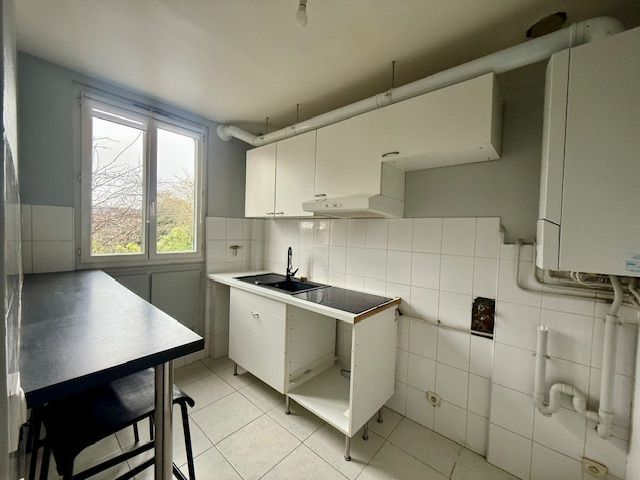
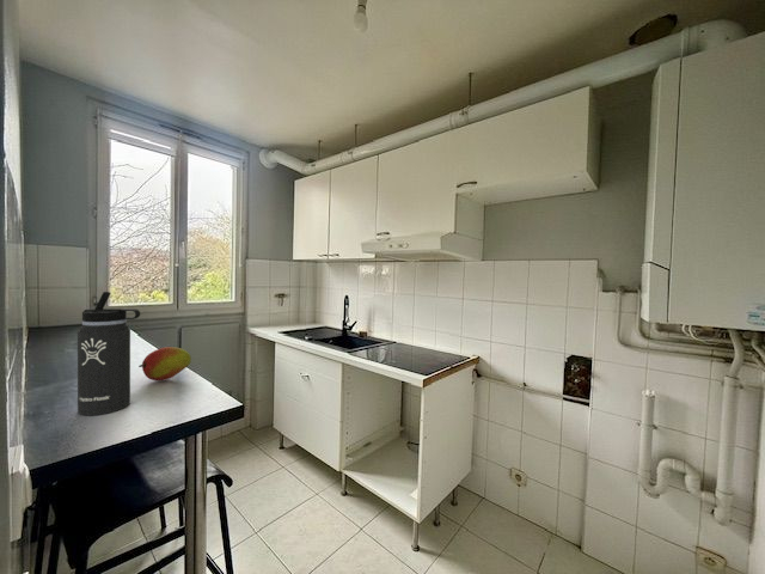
+ fruit [137,346,192,383]
+ thermos bottle [76,291,141,416]
